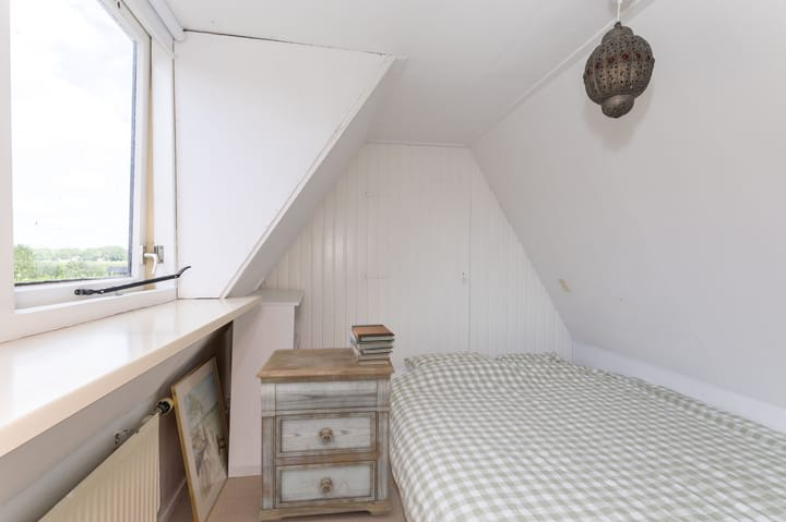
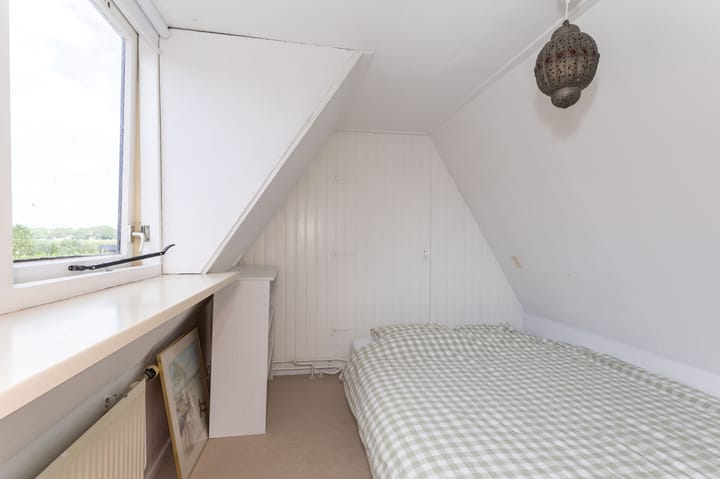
- book stack [349,324,396,366]
- nightstand [254,347,396,522]
